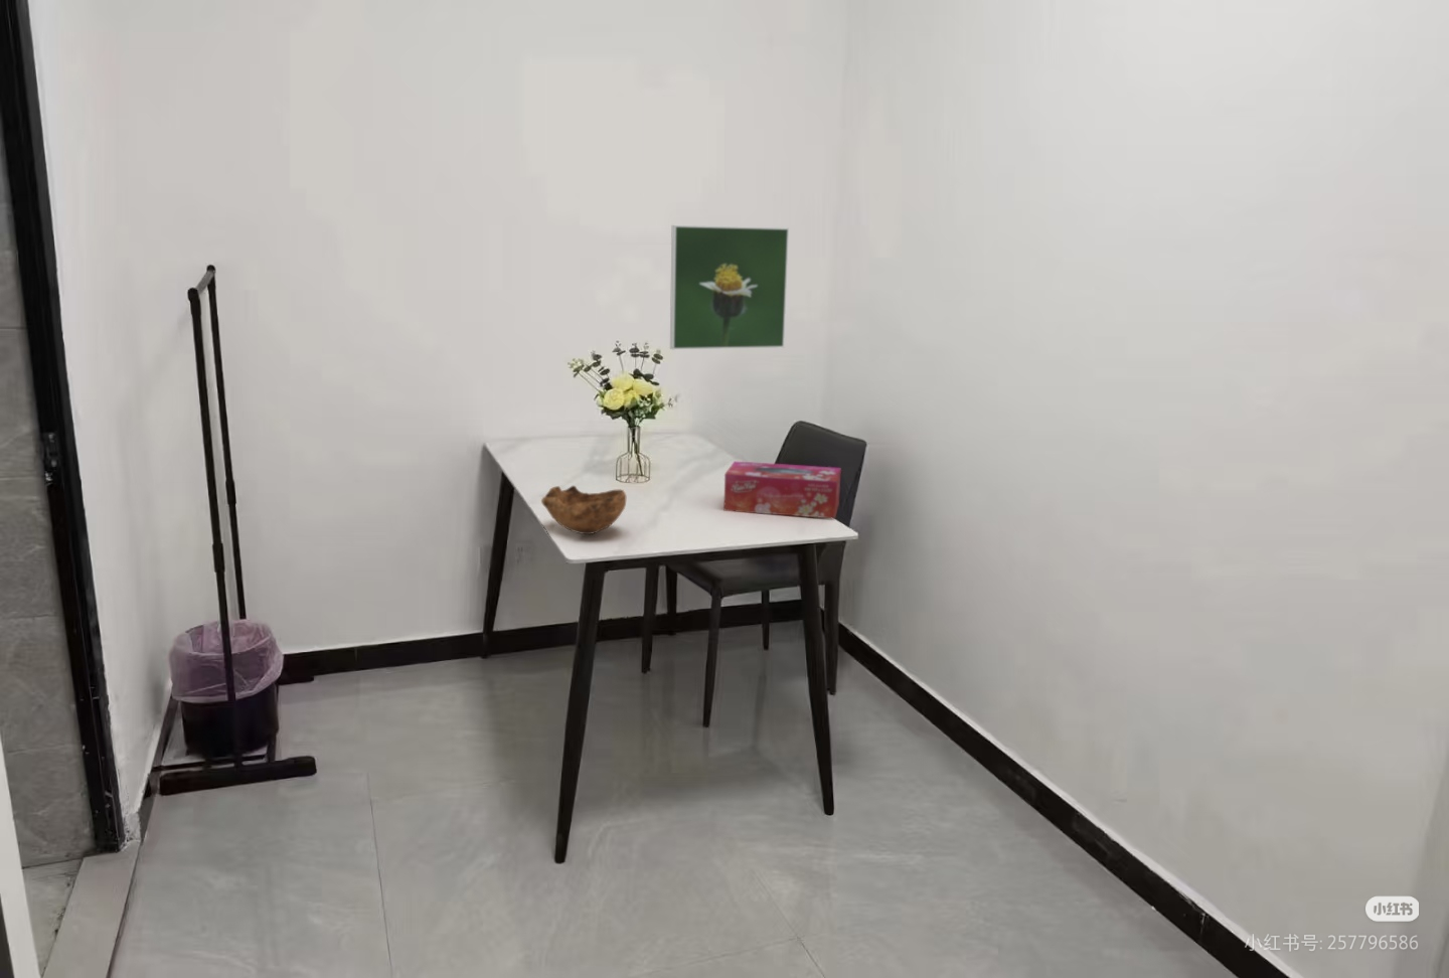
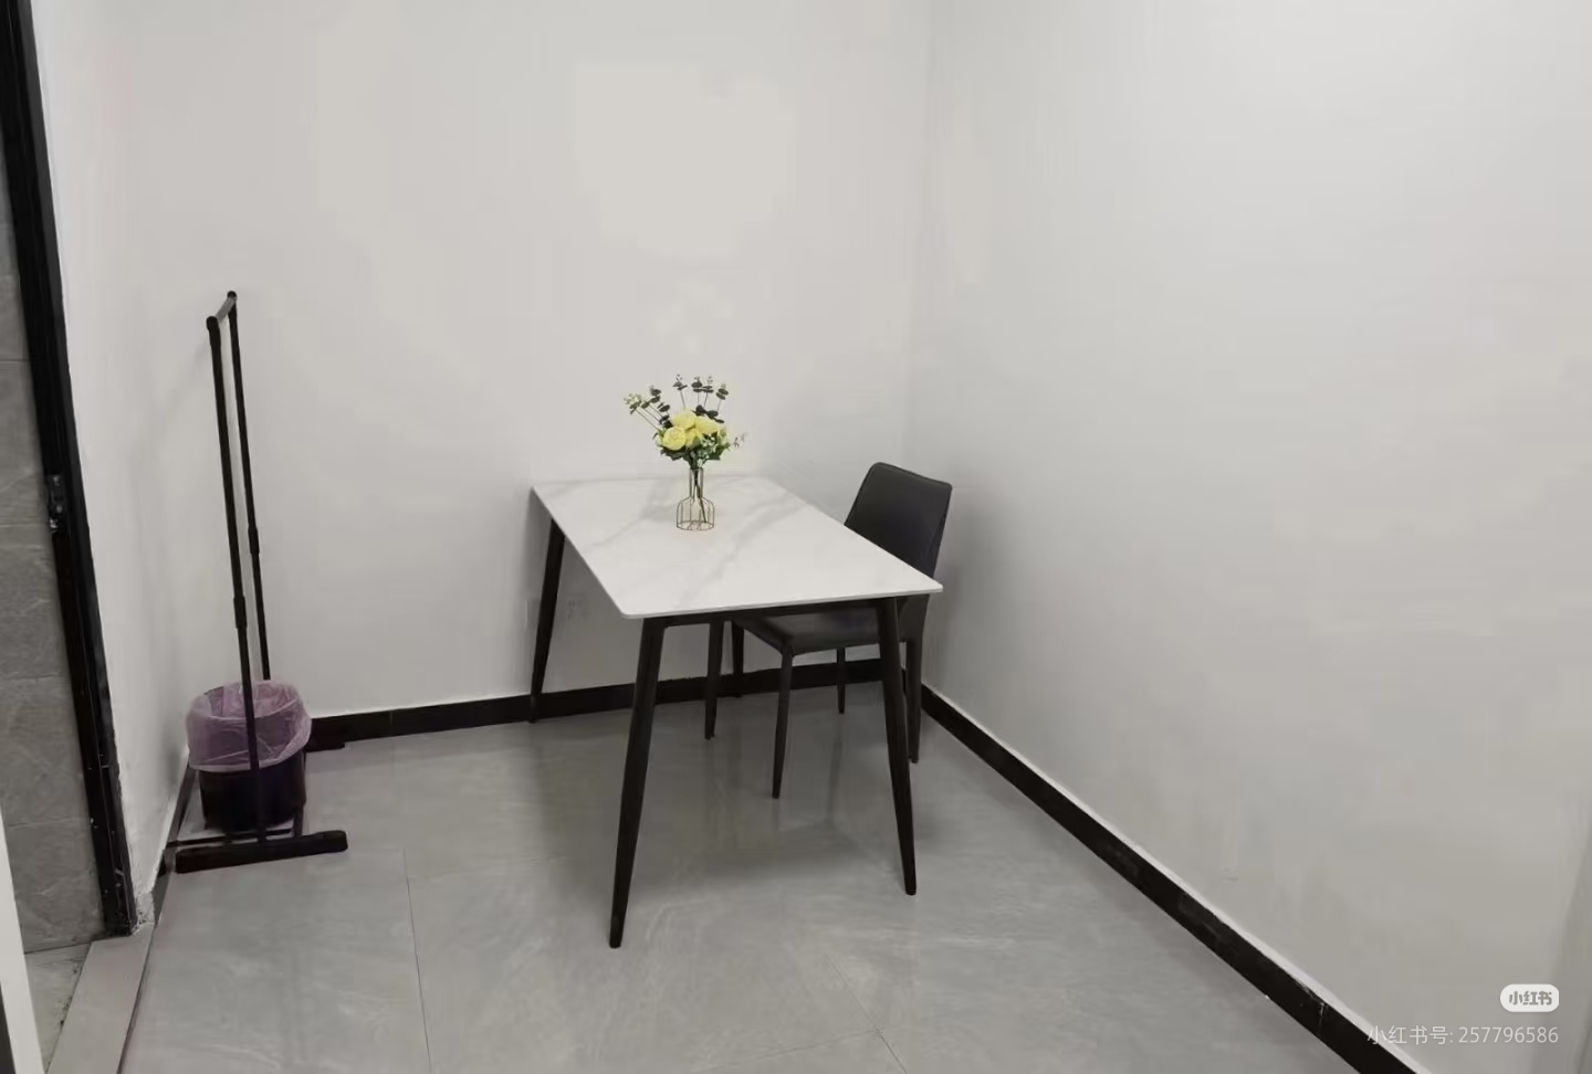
- bowl [540,485,627,535]
- tissue box [722,460,842,521]
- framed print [669,225,790,350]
